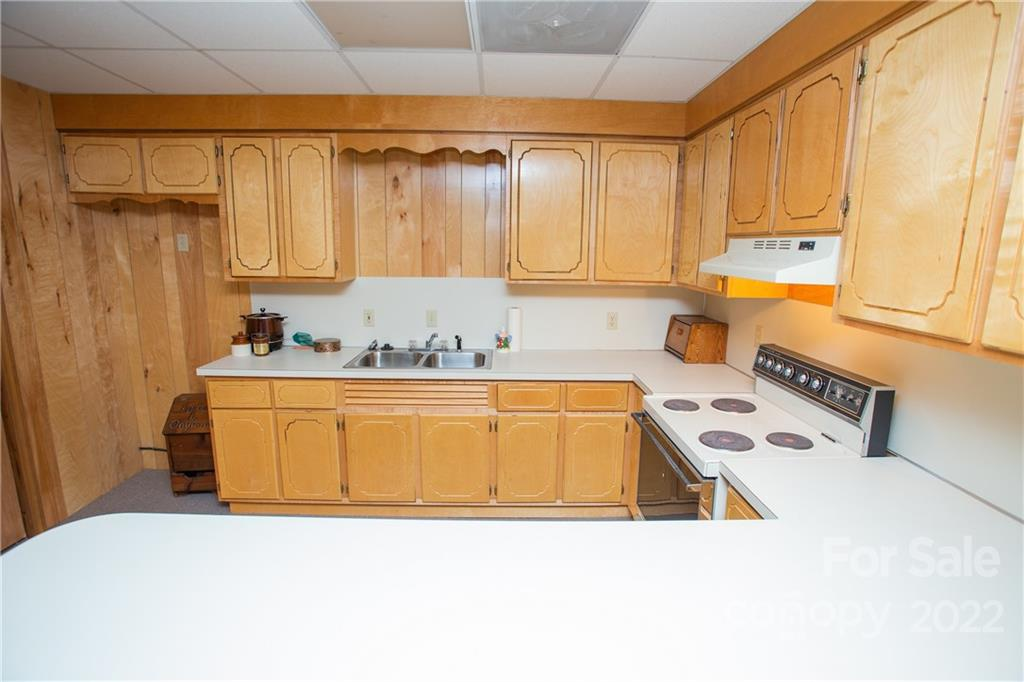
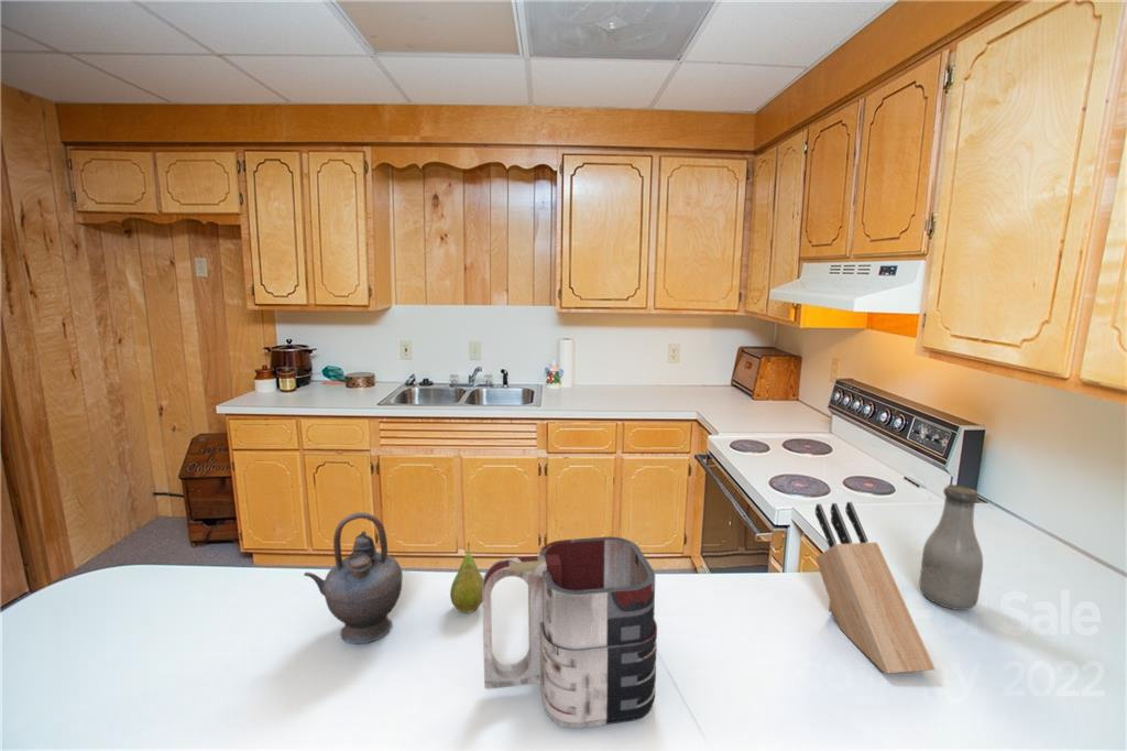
+ fruit [449,542,483,613]
+ teapot [303,511,403,645]
+ knife block [814,501,935,675]
+ mug [481,536,658,729]
+ bottle [918,483,984,611]
